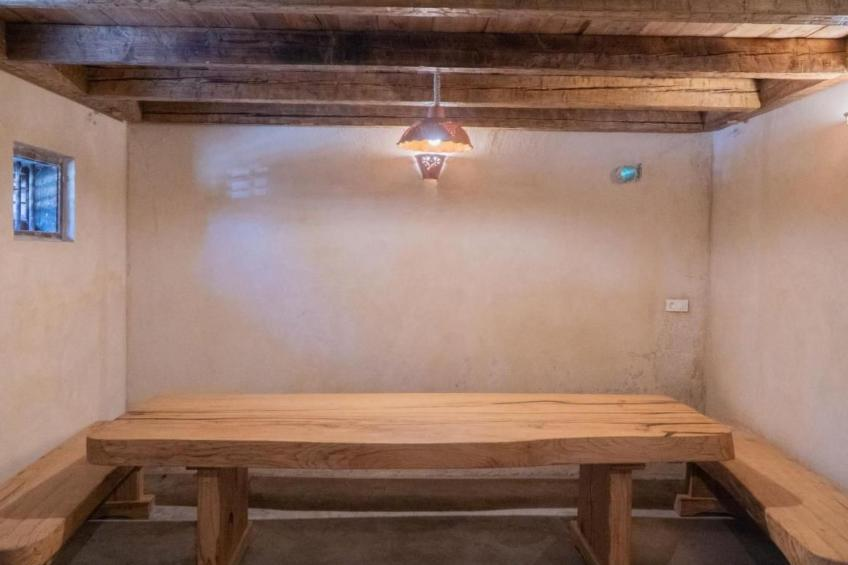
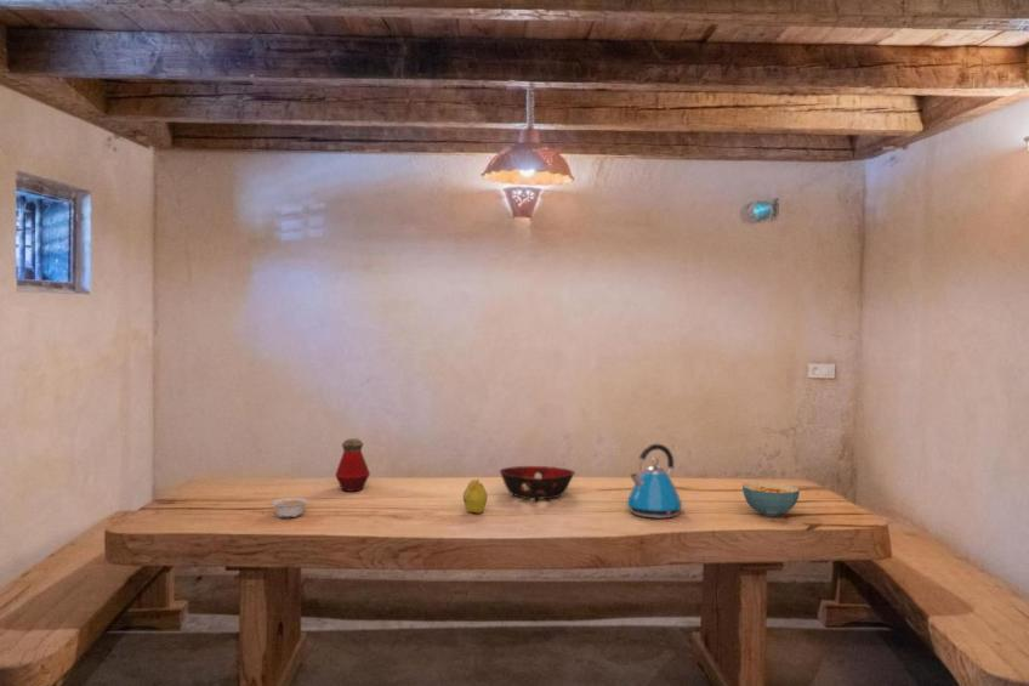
+ legume [267,497,309,518]
+ bottle [334,437,371,493]
+ kettle [626,443,683,520]
+ fruit [462,478,489,515]
+ decorative bowl [499,465,576,501]
+ cereal bowl [741,481,801,517]
